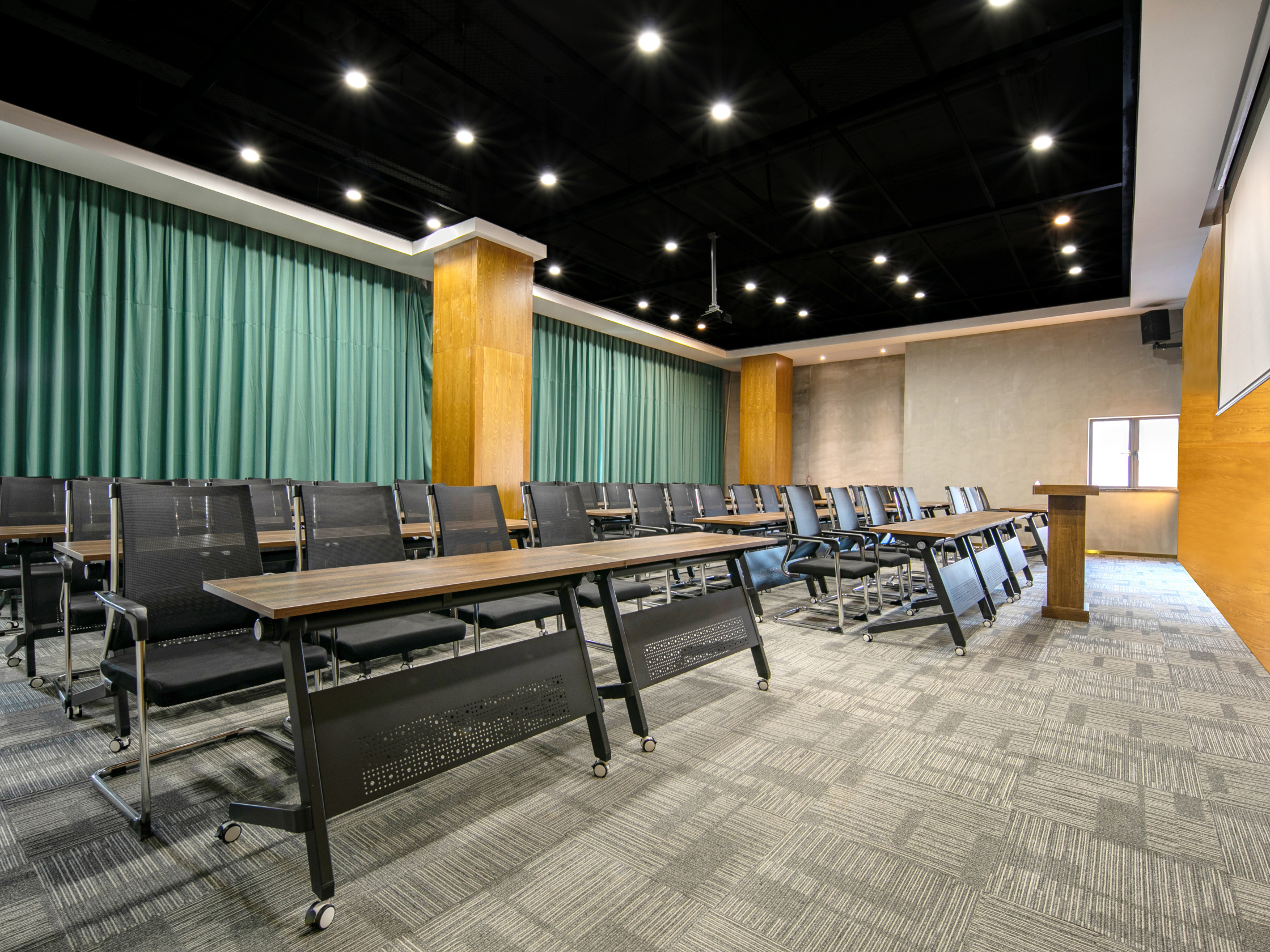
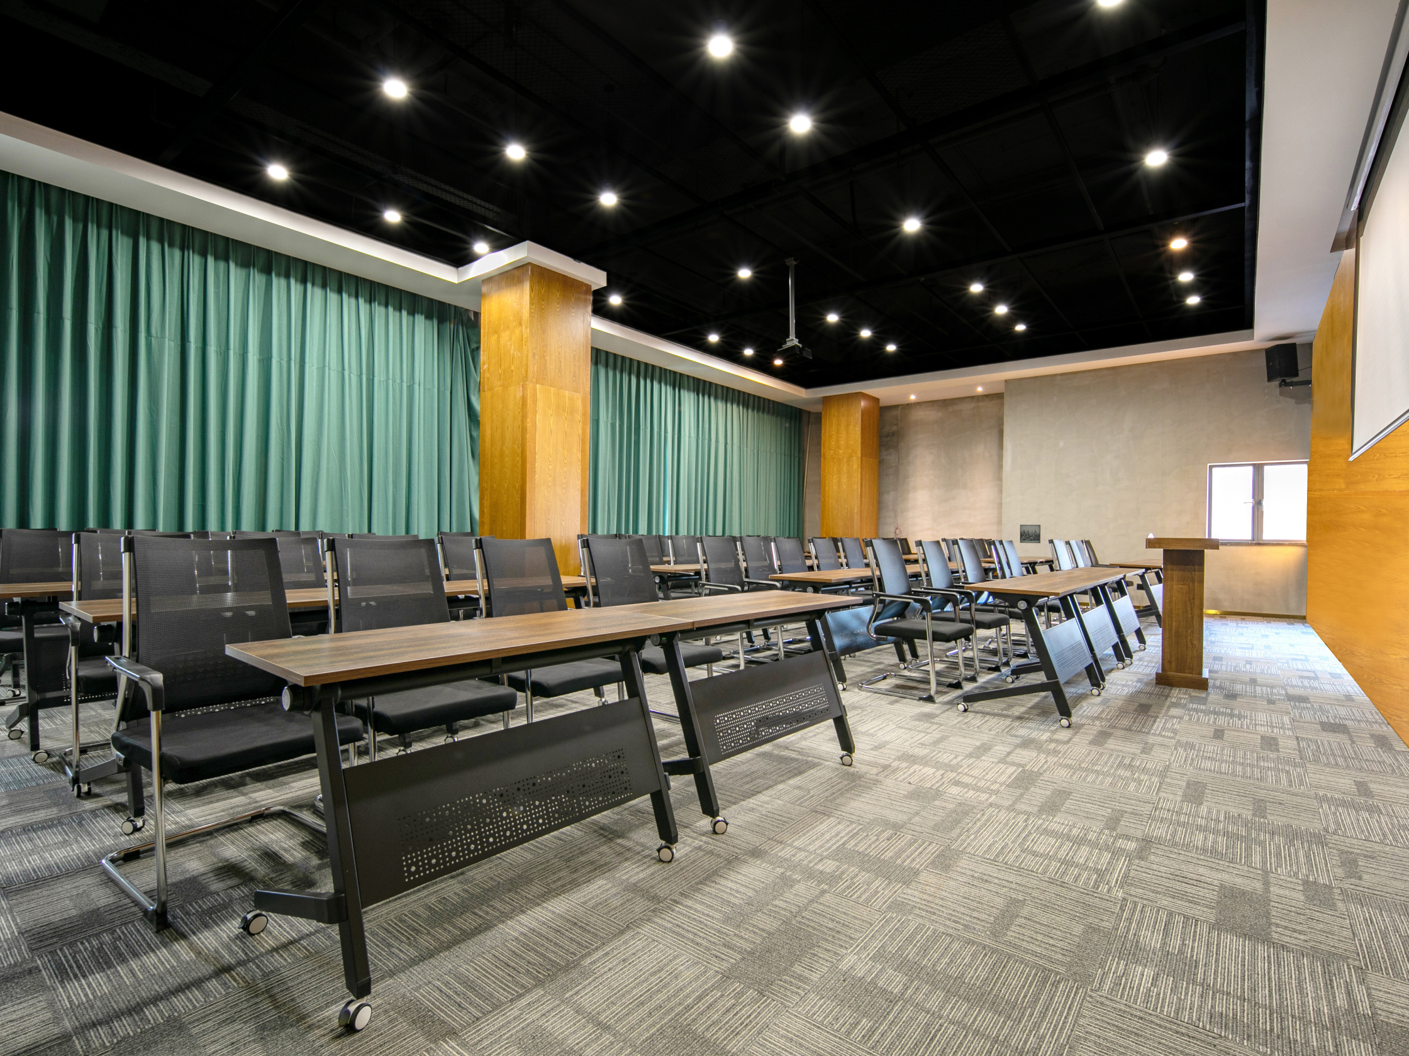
+ wall art [1020,525,1041,544]
